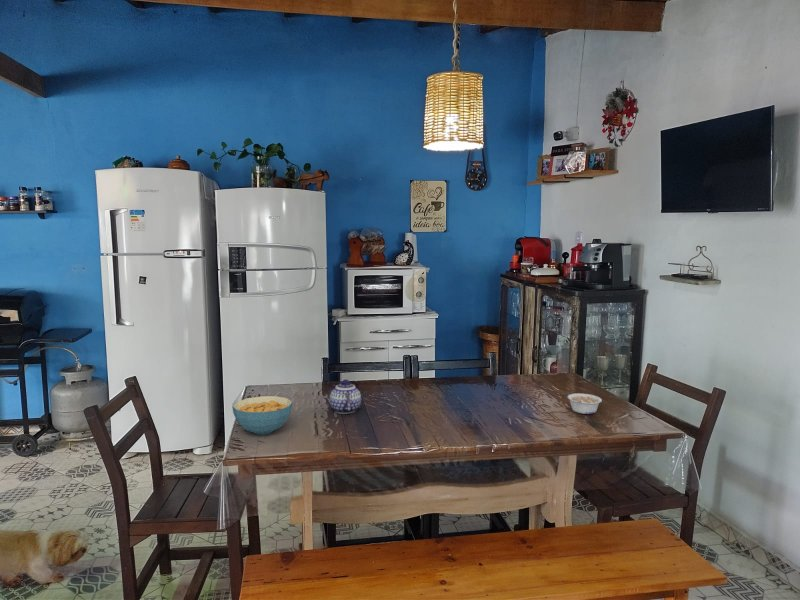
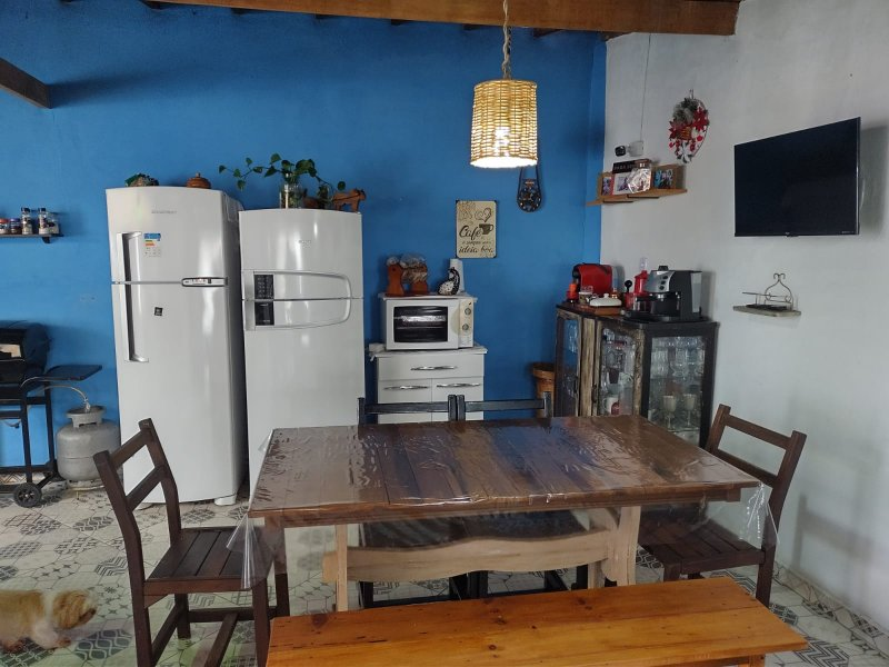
- teapot [329,379,362,415]
- cereal bowl [231,395,294,436]
- legume [566,392,603,415]
